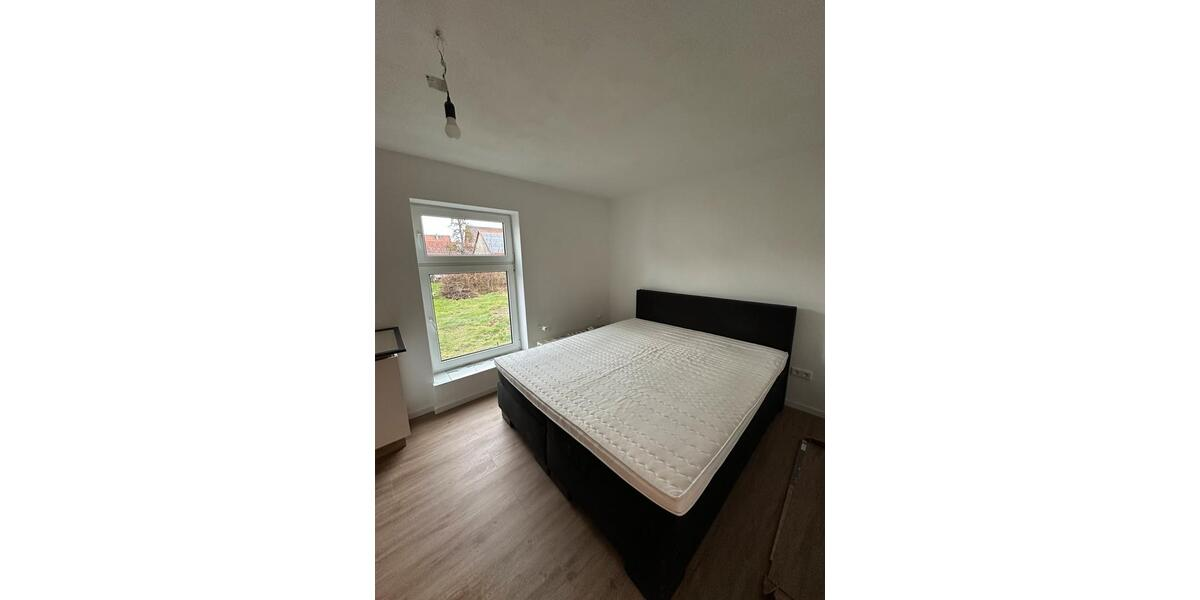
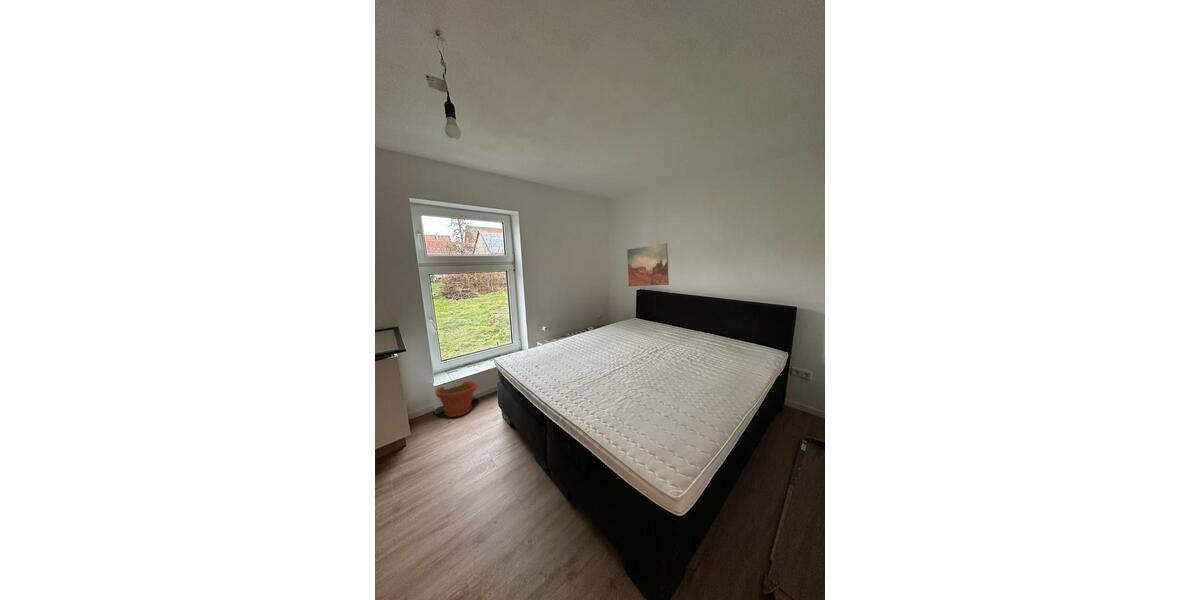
+ wall art [626,242,670,287]
+ plant pot [434,380,478,418]
